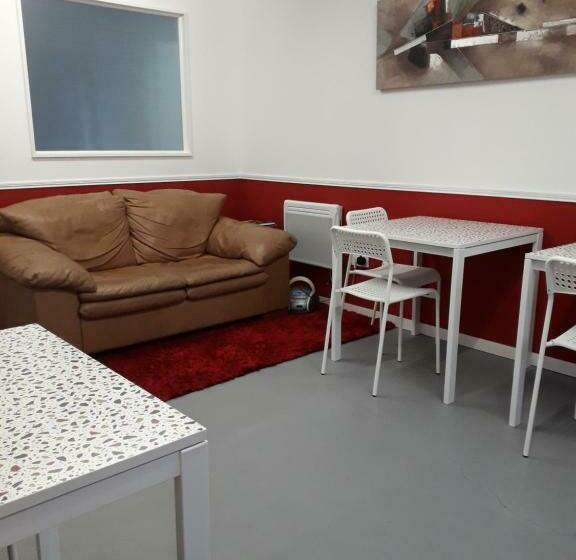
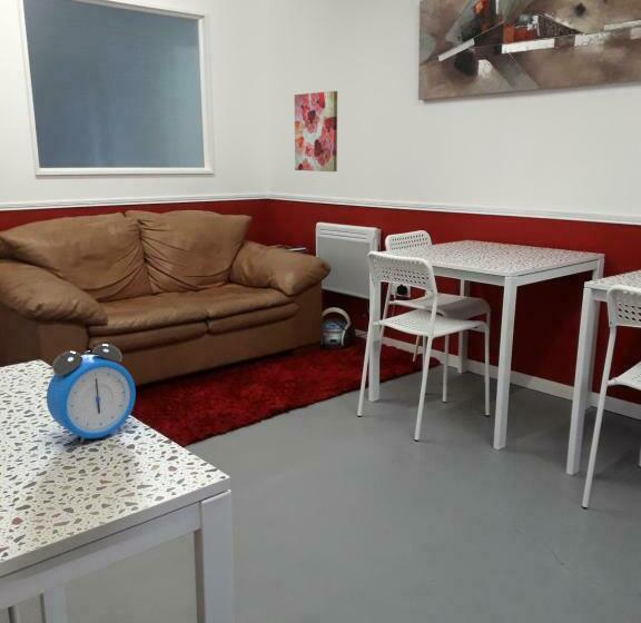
+ wall art [294,90,338,172]
+ alarm clock [46,343,137,444]
